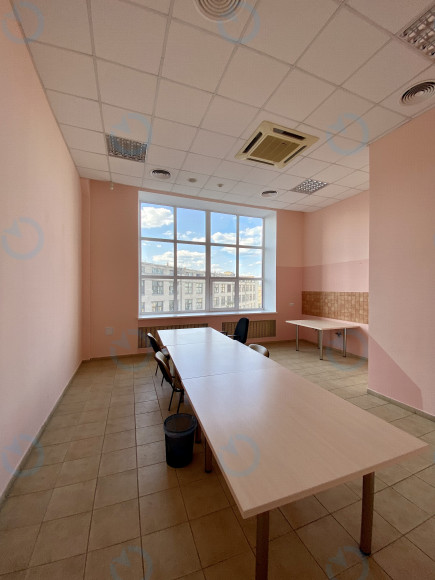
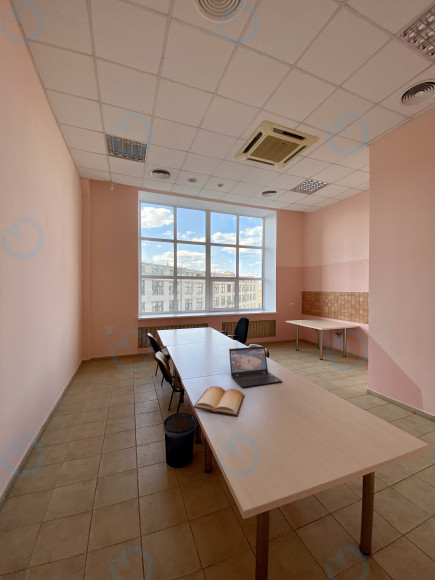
+ bible [192,385,246,417]
+ laptop [228,345,283,388]
